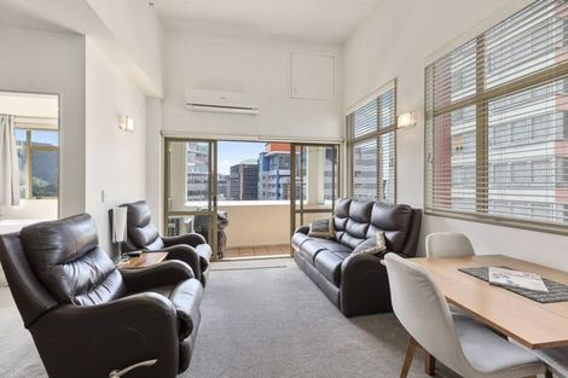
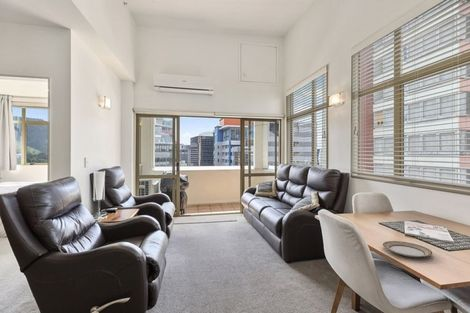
+ plate [382,240,433,258]
